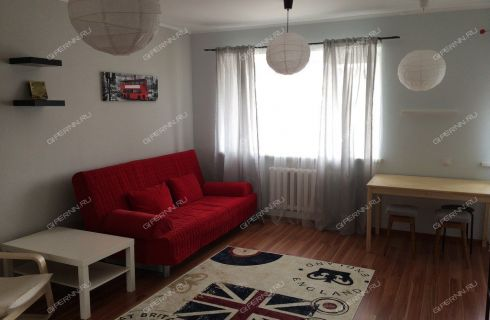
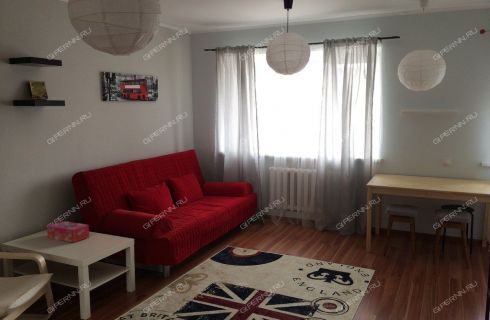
+ tissue box [46,220,90,243]
